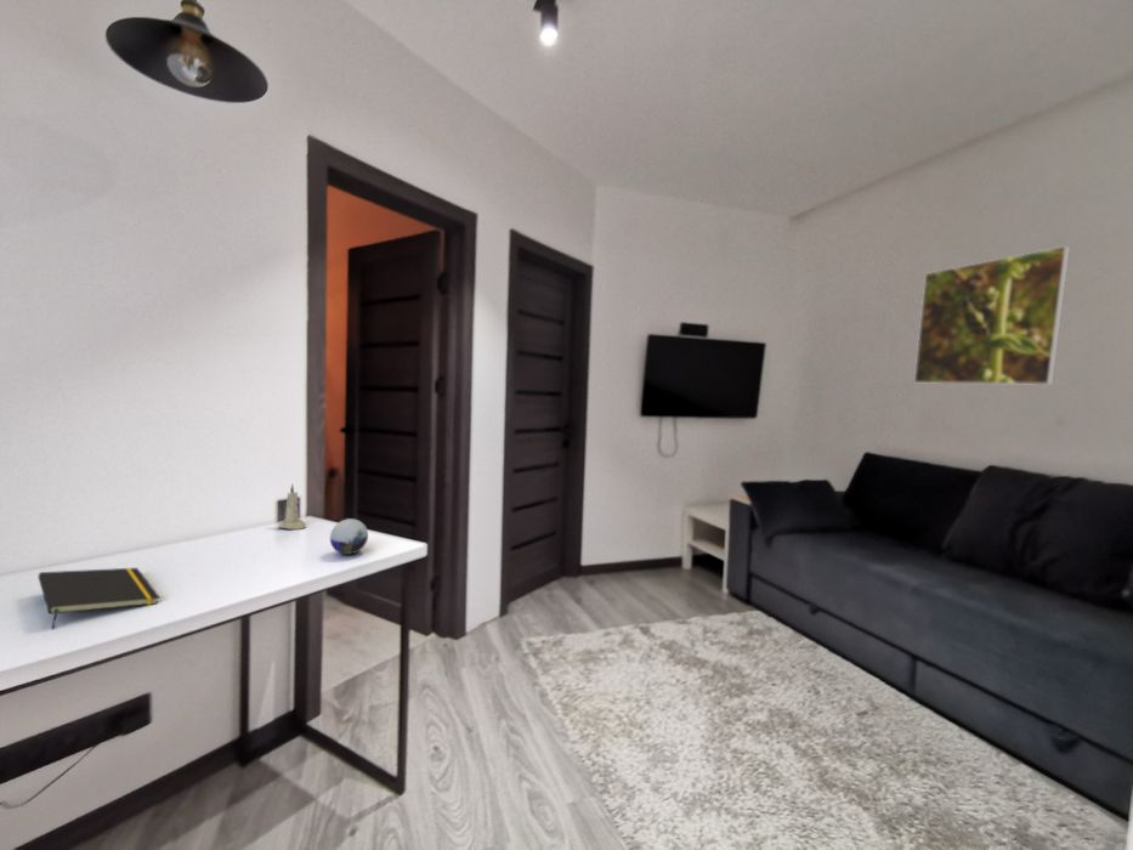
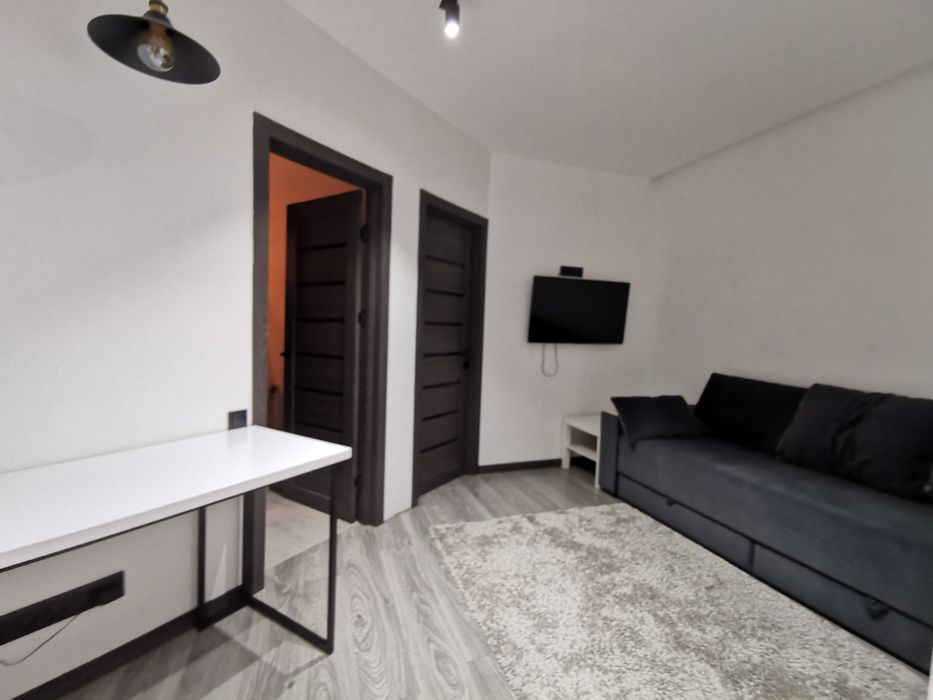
- decorative orb [329,517,369,556]
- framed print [913,245,1071,386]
- candle [277,483,307,531]
- notepad [38,567,160,631]
